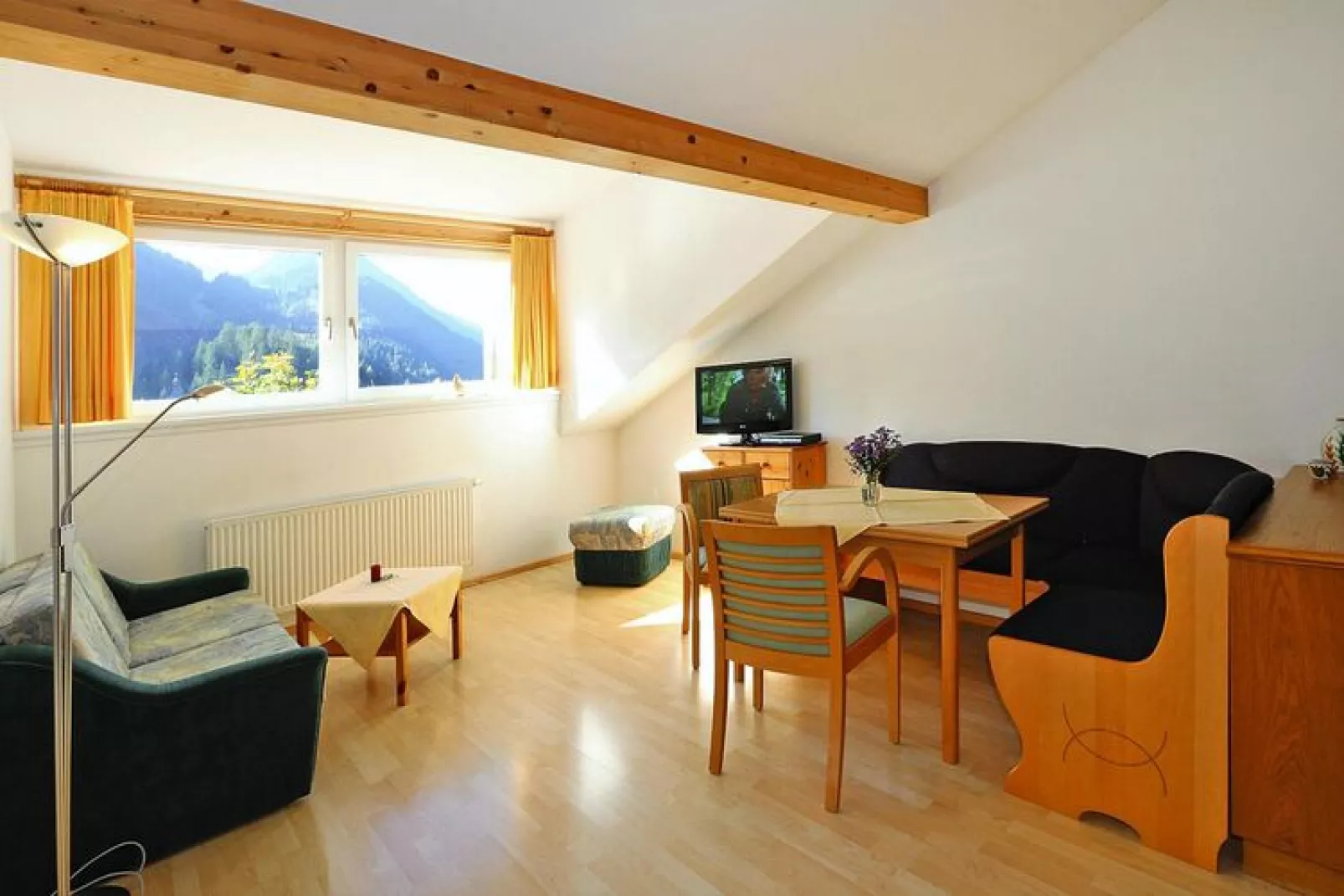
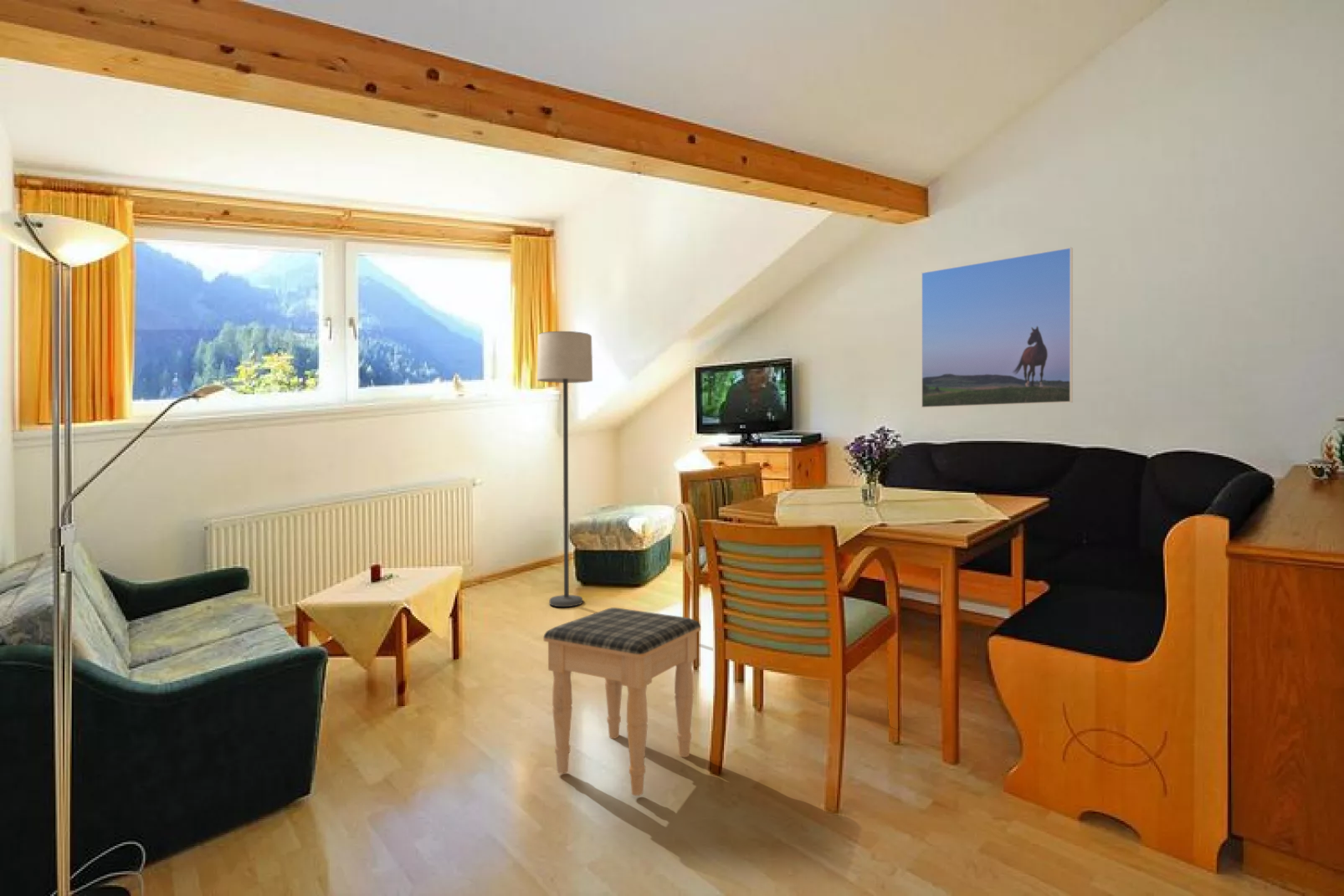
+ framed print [921,247,1074,409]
+ lamp [536,330,593,607]
+ footstool [542,607,701,796]
